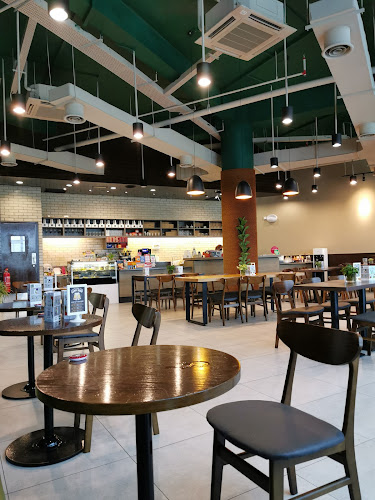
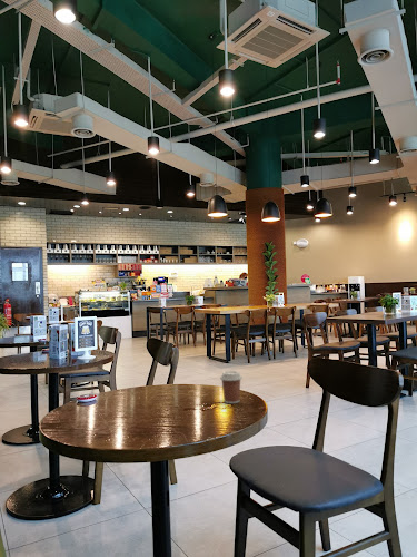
+ coffee cup [219,370,244,404]
